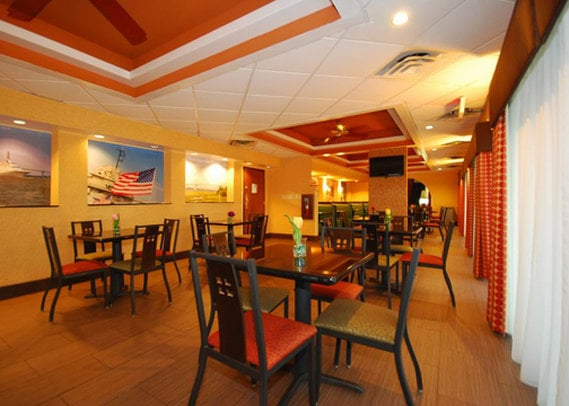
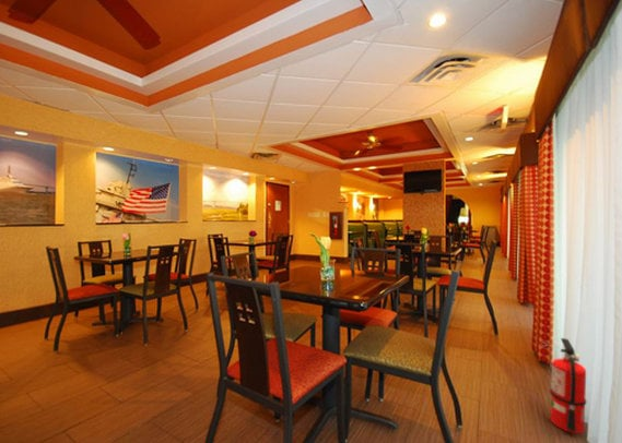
+ fire extinguisher [540,337,587,434]
